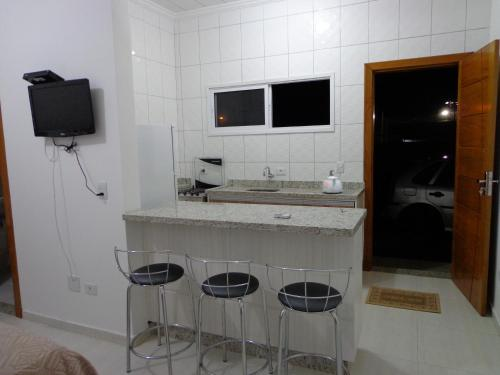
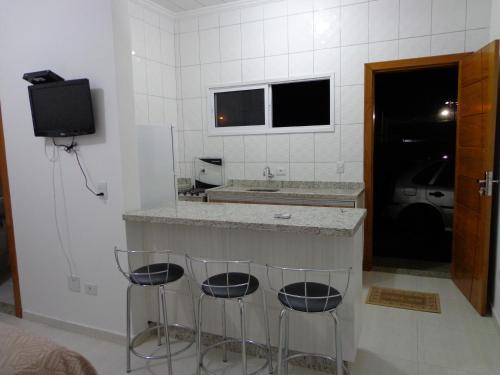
- kettle [322,169,343,194]
